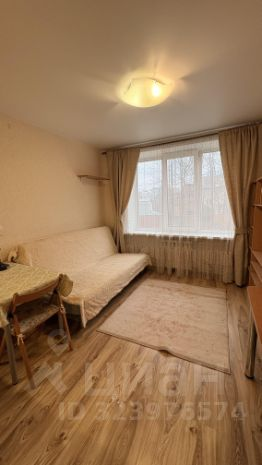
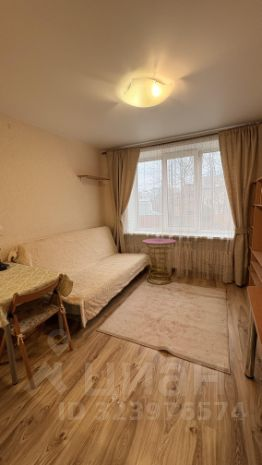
+ side table [141,237,177,285]
